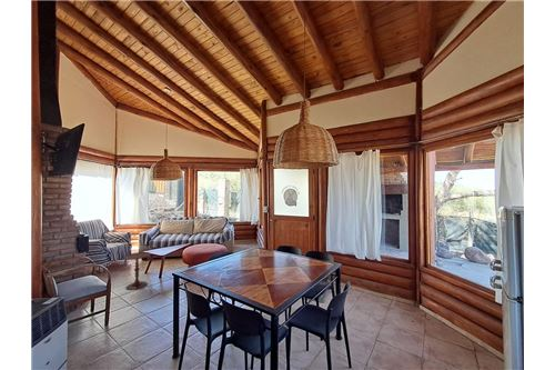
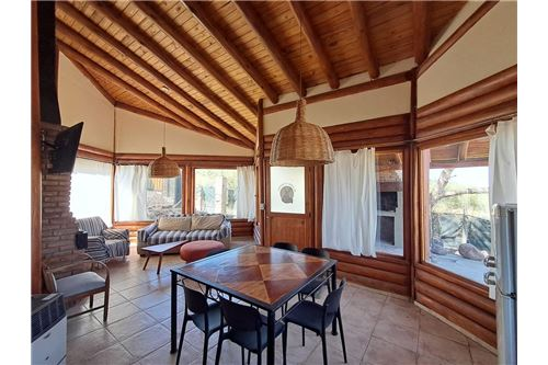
- side table [122,251,151,291]
